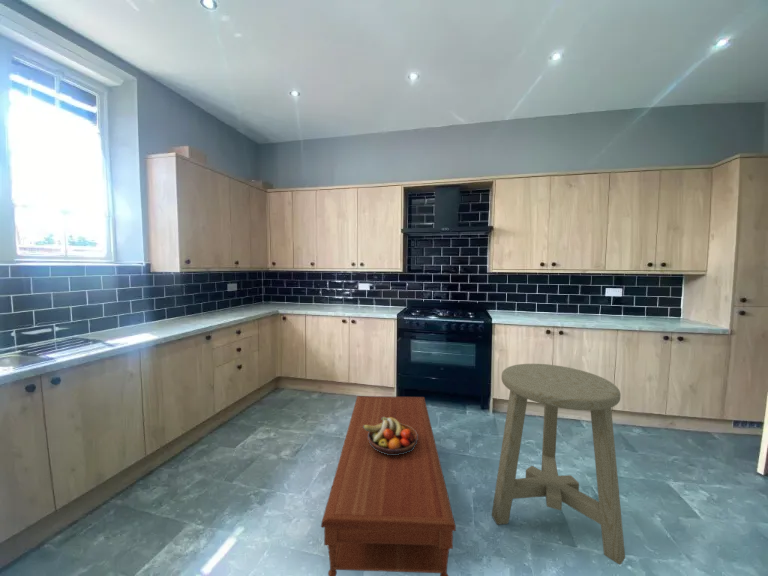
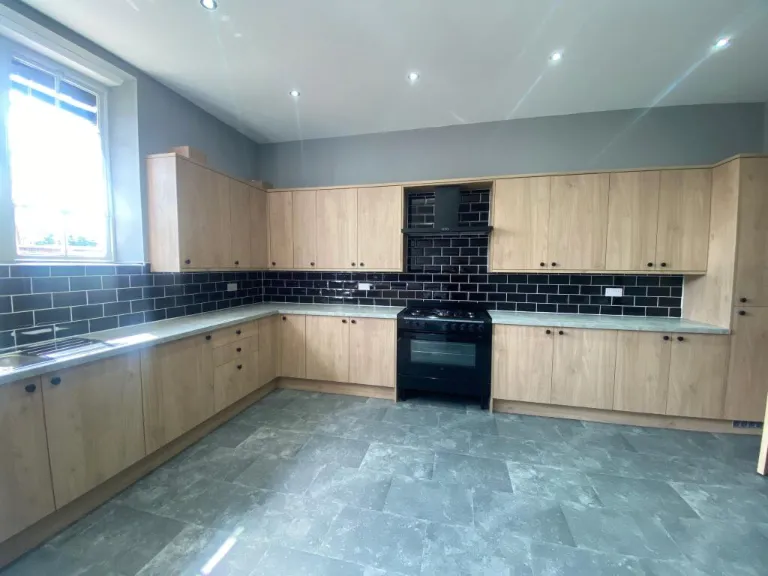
- fruit bowl [363,417,418,455]
- coffee table [320,395,457,576]
- stool [491,363,626,566]
